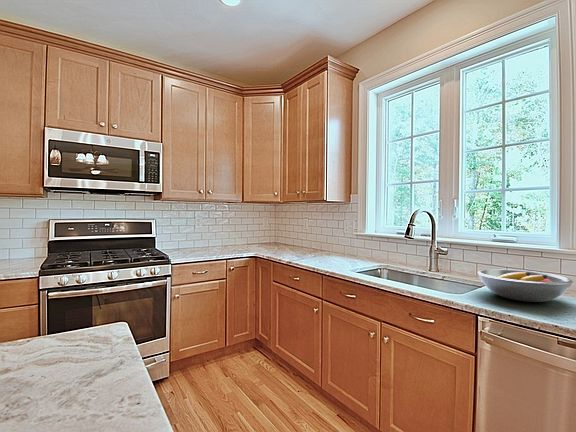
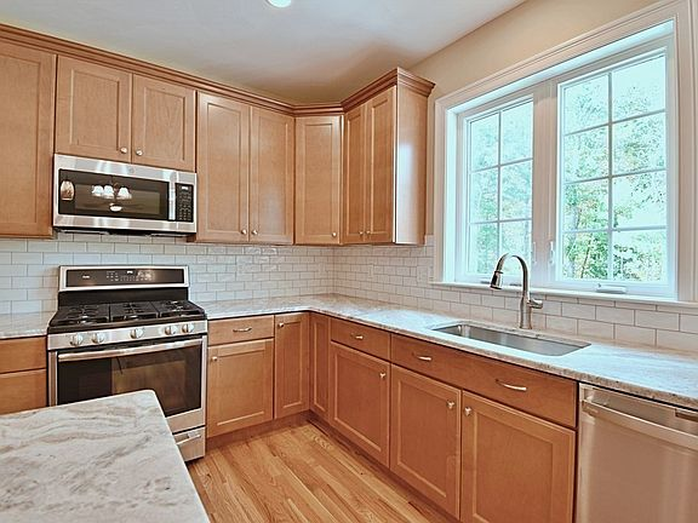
- fruit bowl [476,268,574,303]
